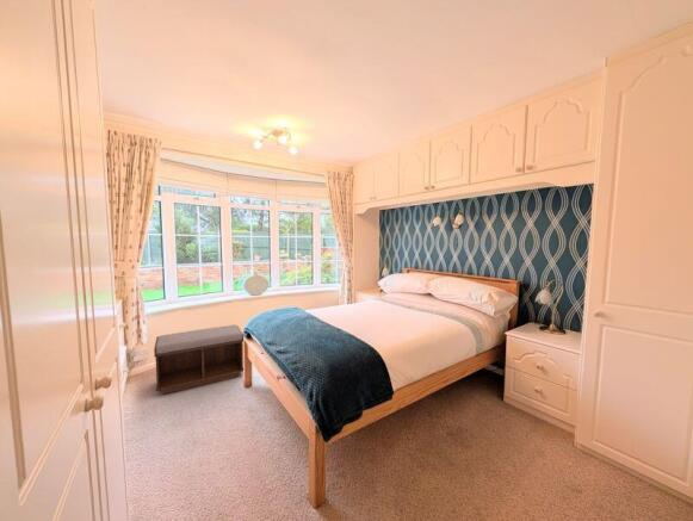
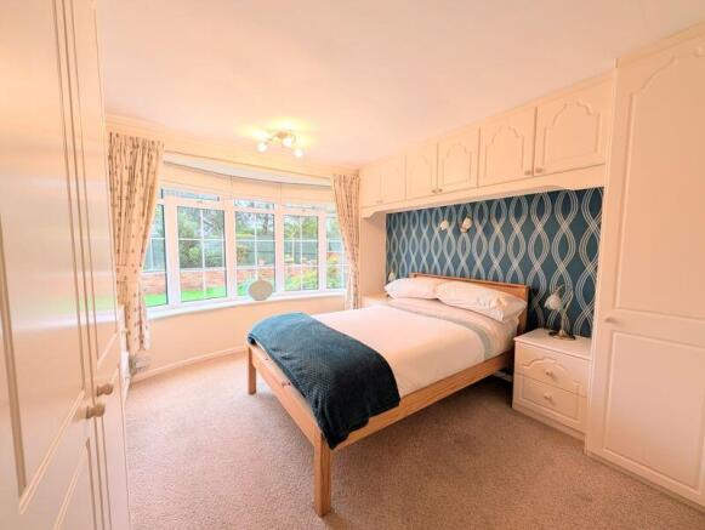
- bench [153,323,245,395]
